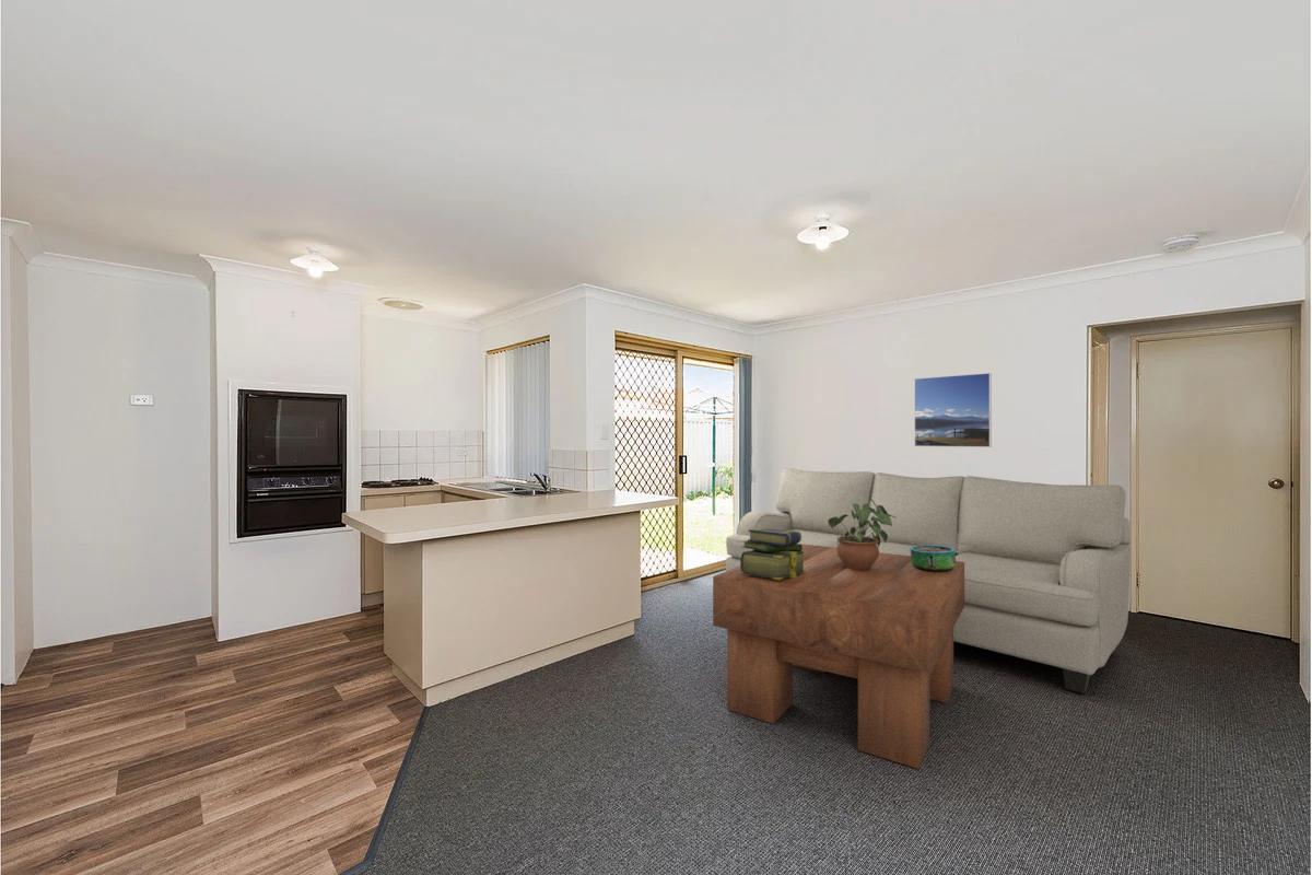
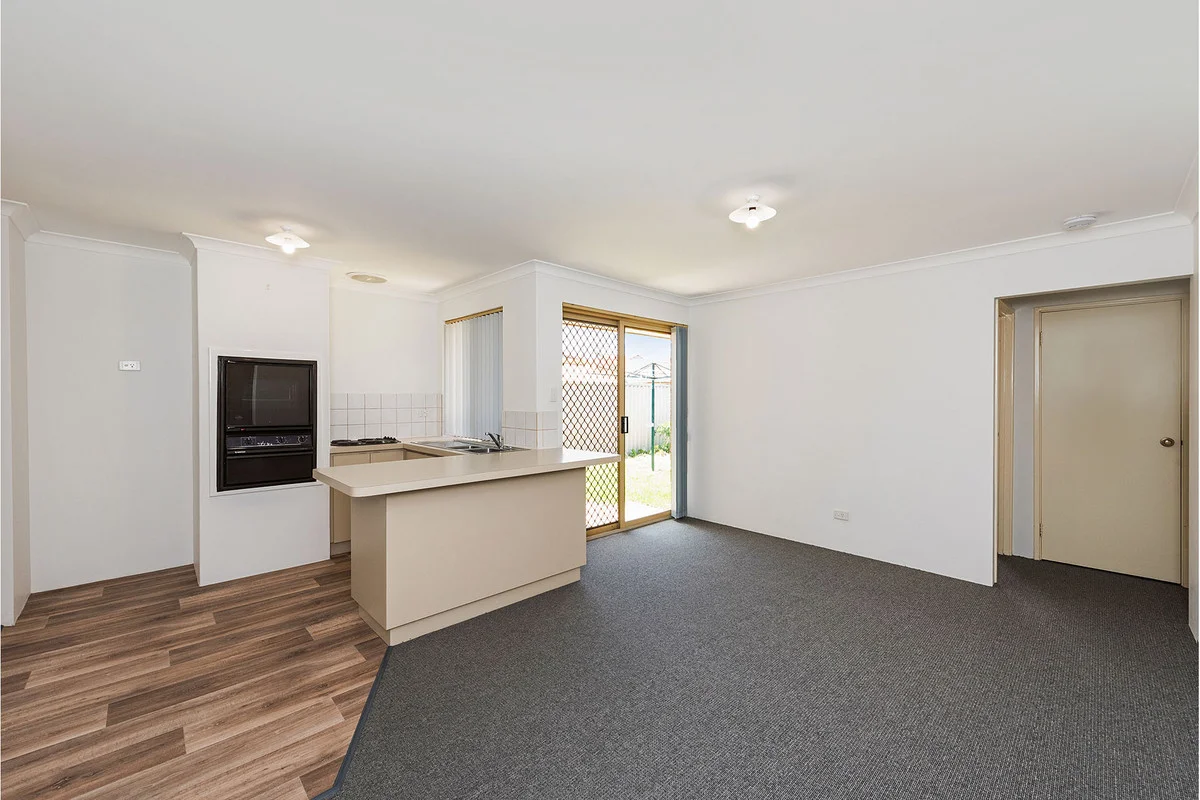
- sofa [725,467,1132,695]
- potted plant [828,499,897,570]
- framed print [913,372,993,448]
- decorative bowl [911,546,956,572]
- stack of books [740,528,806,580]
- coffee table [712,544,964,770]
